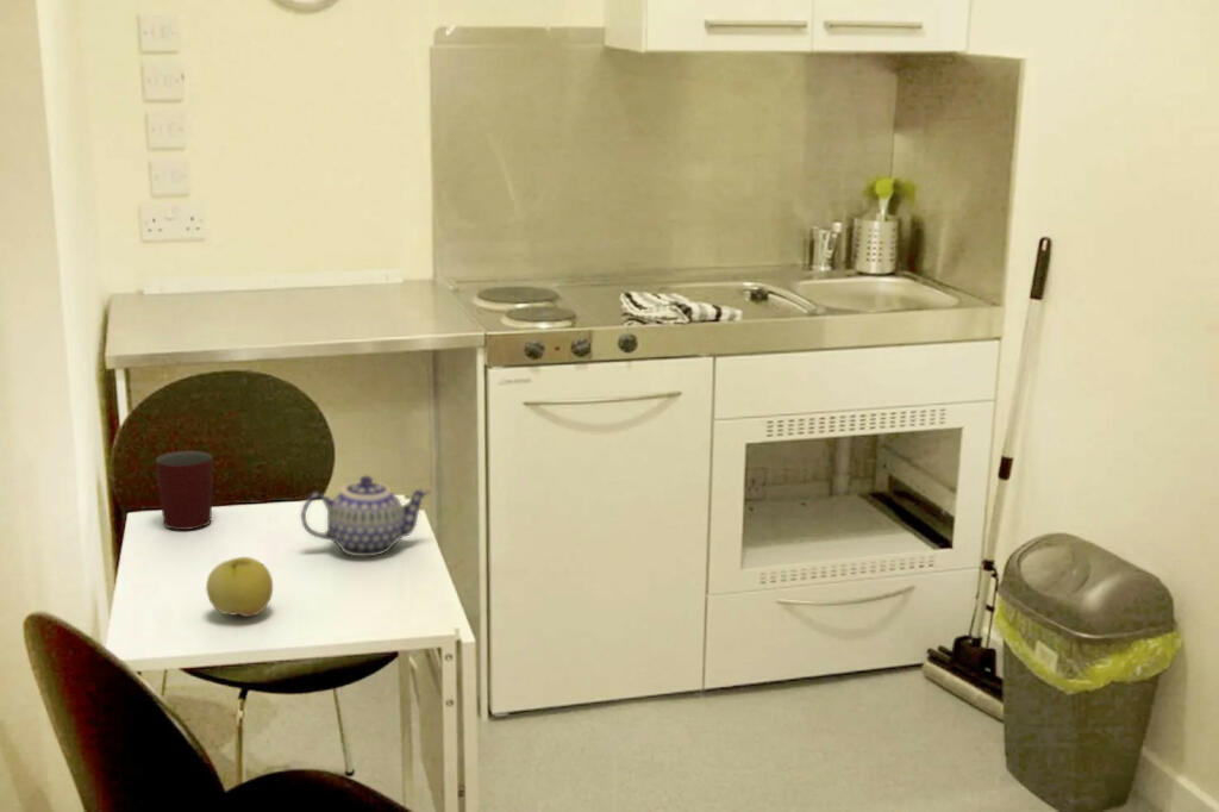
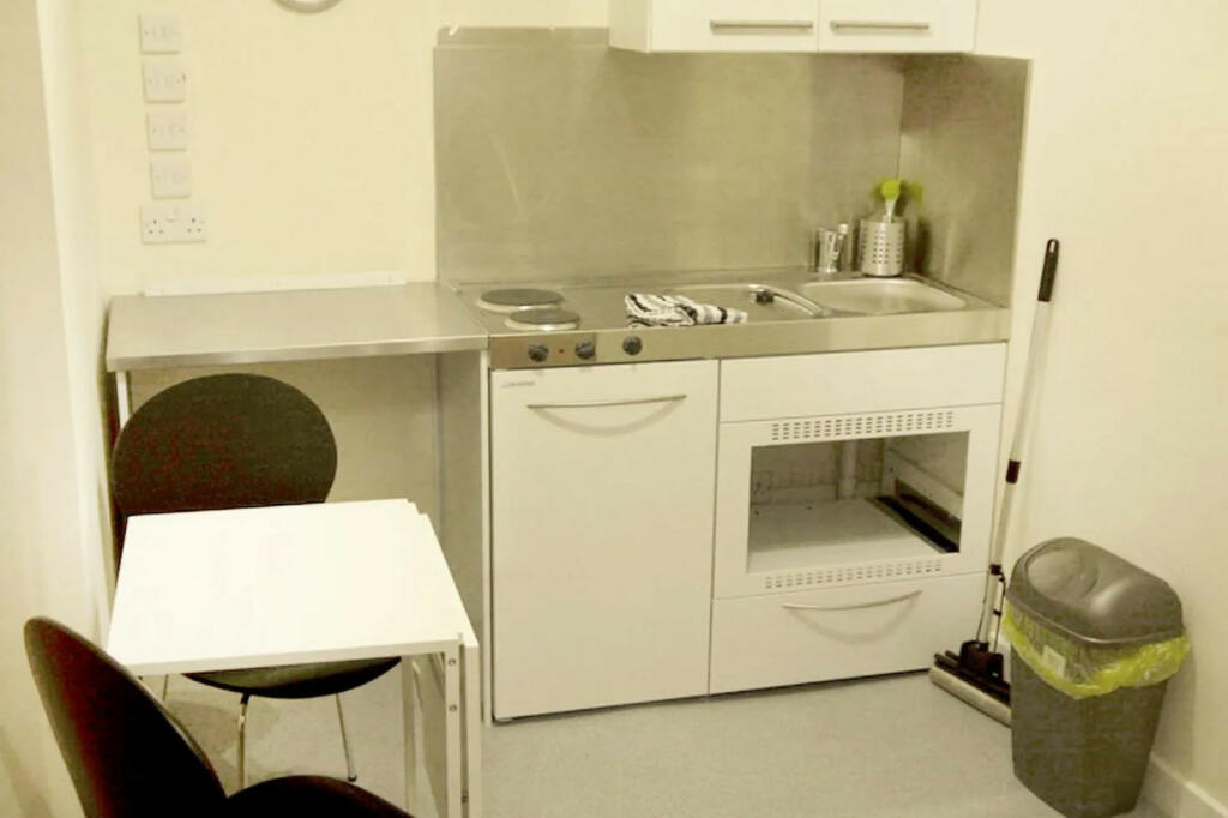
- mug [155,449,214,531]
- teapot [300,475,432,557]
- apple [205,556,274,618]
